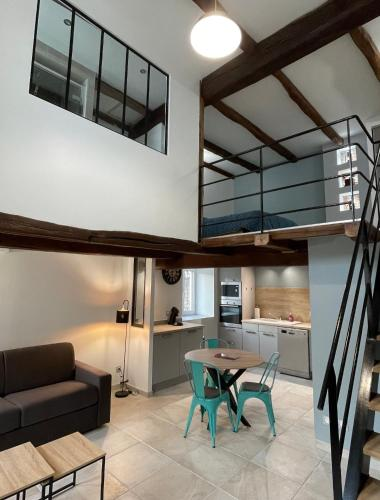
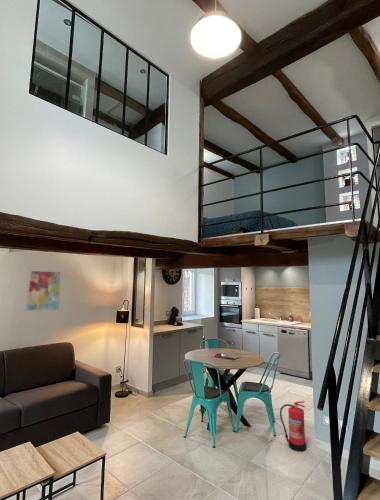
+ wall art [25,269,63,312]
+ fire extinguisher [279,400,307,452]
